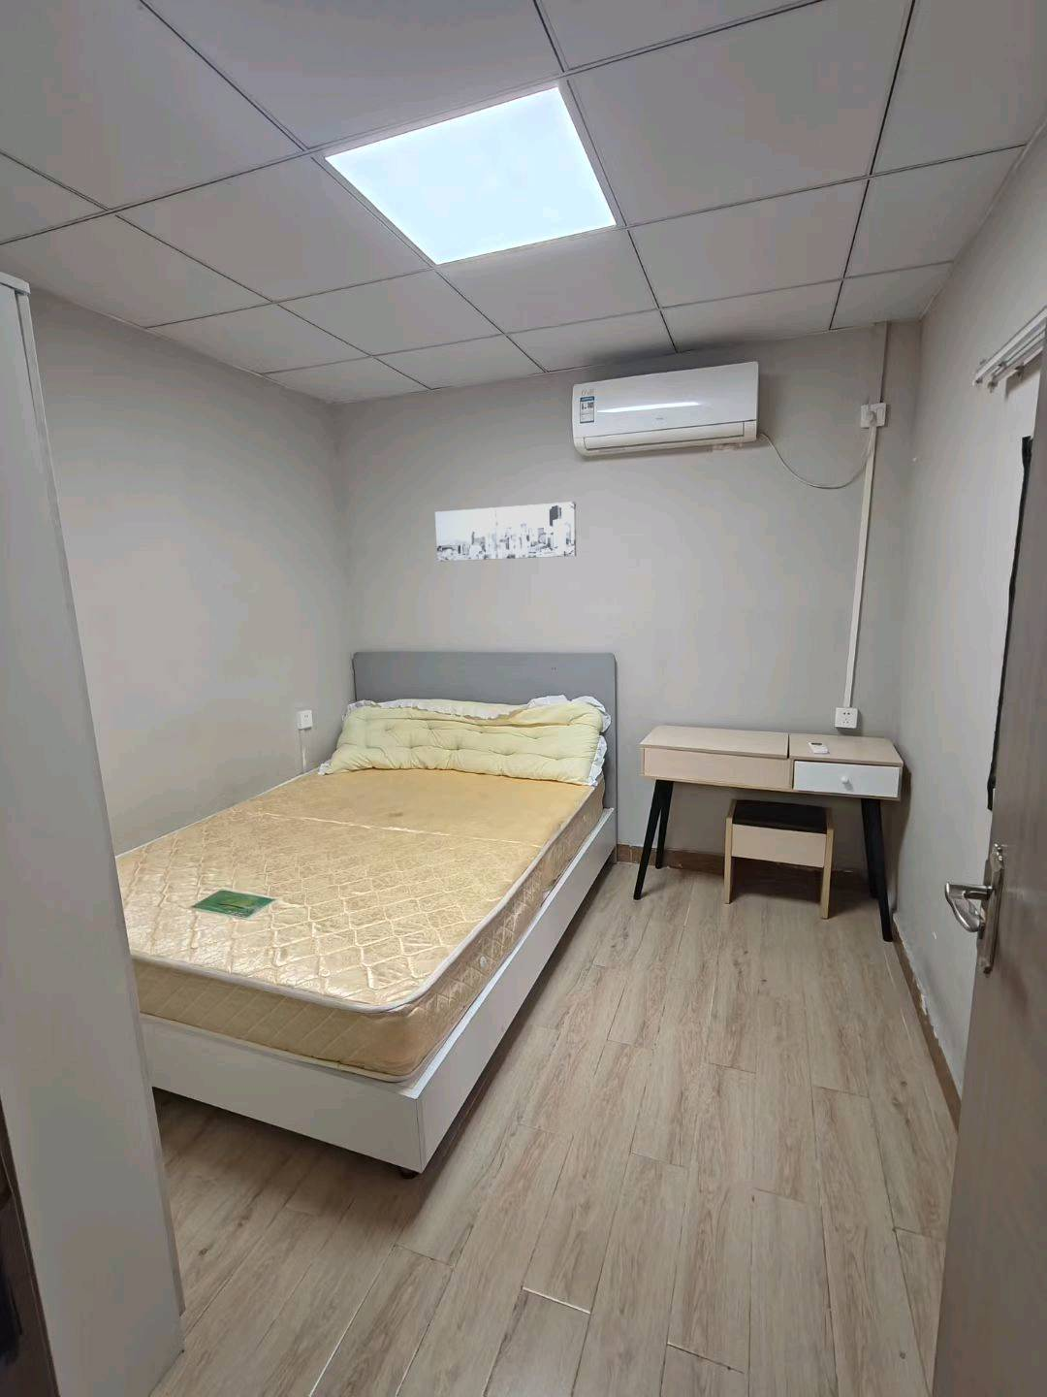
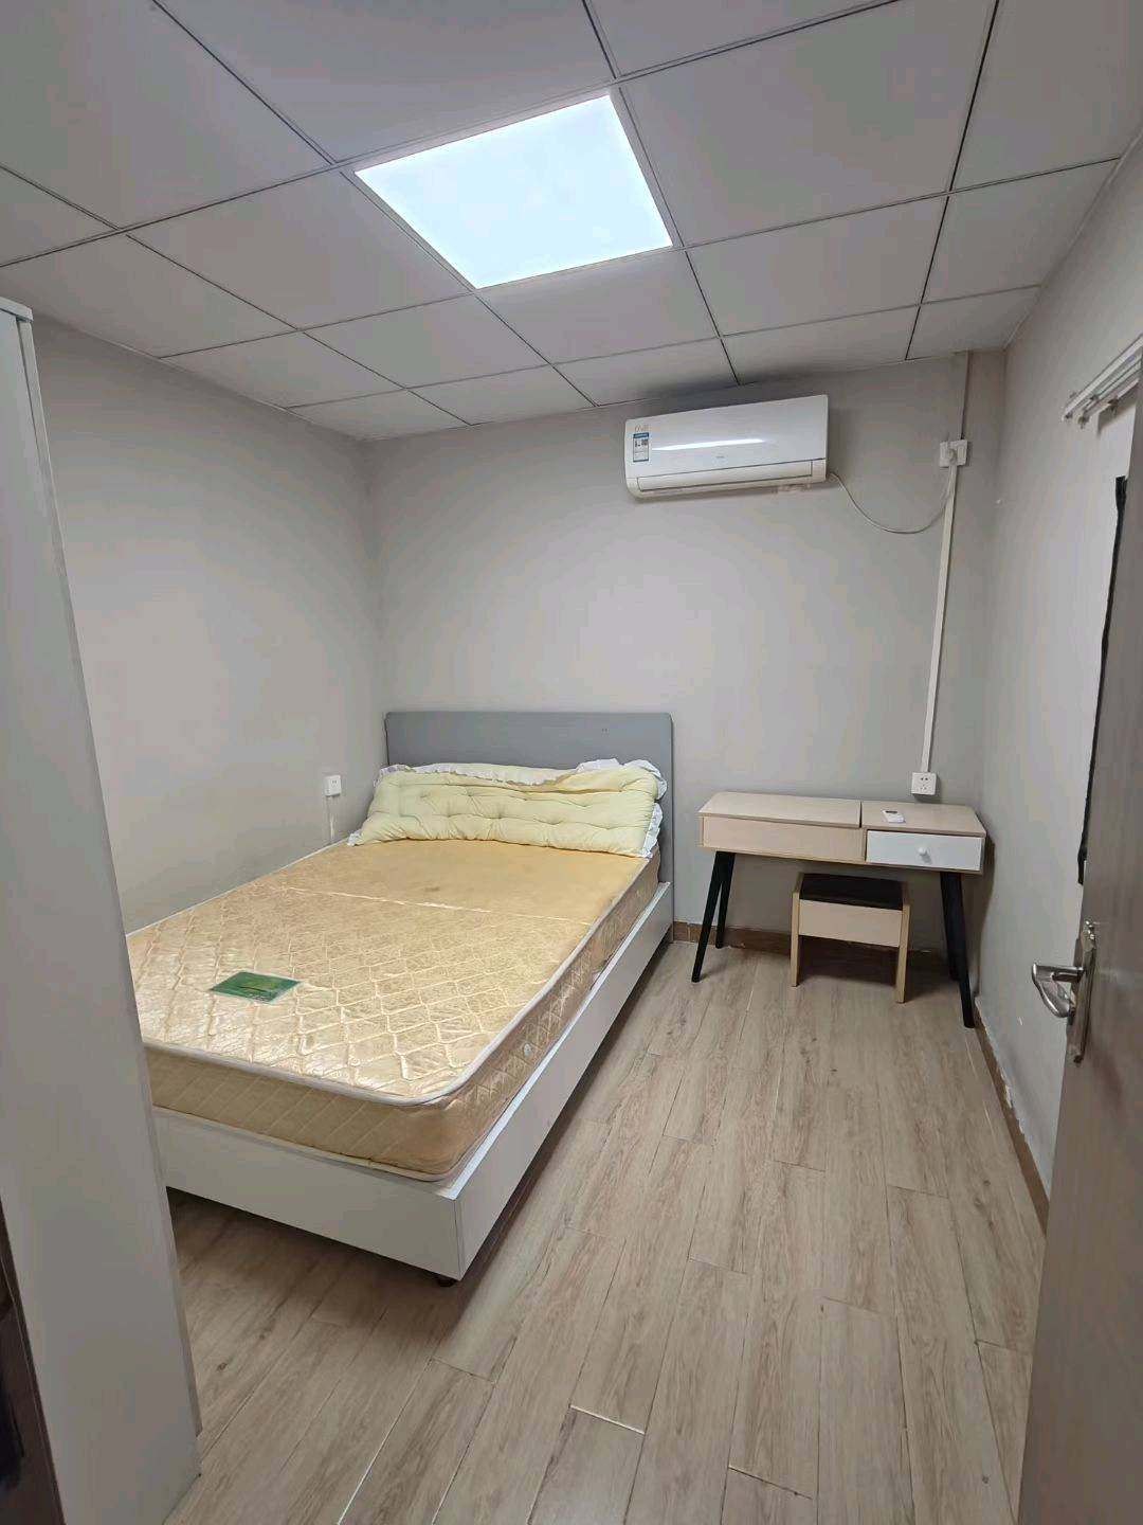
- wall art [434,501,576,563]
